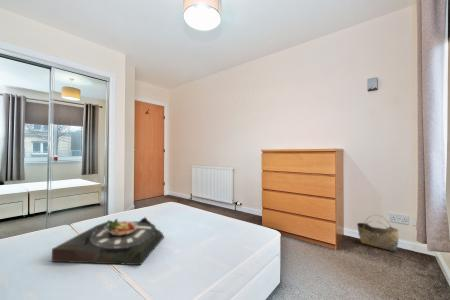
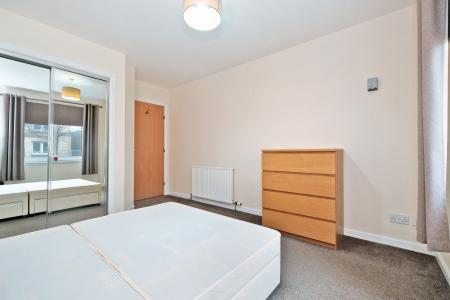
- serving tray [51,216,165,266]
- basket [356,214,400,253]
